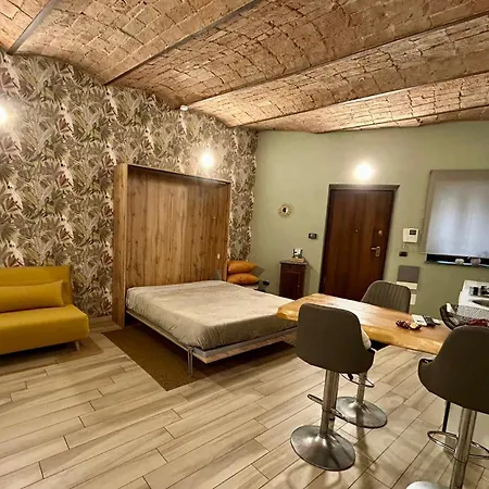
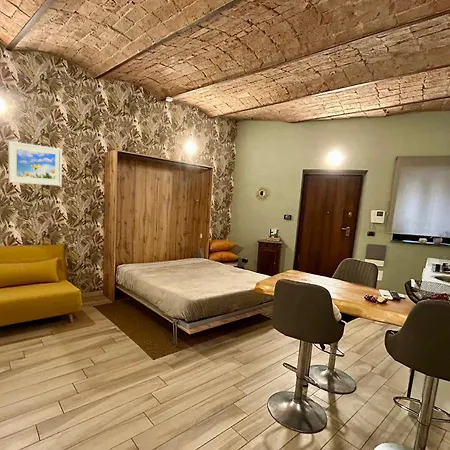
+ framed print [7,140,63,187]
